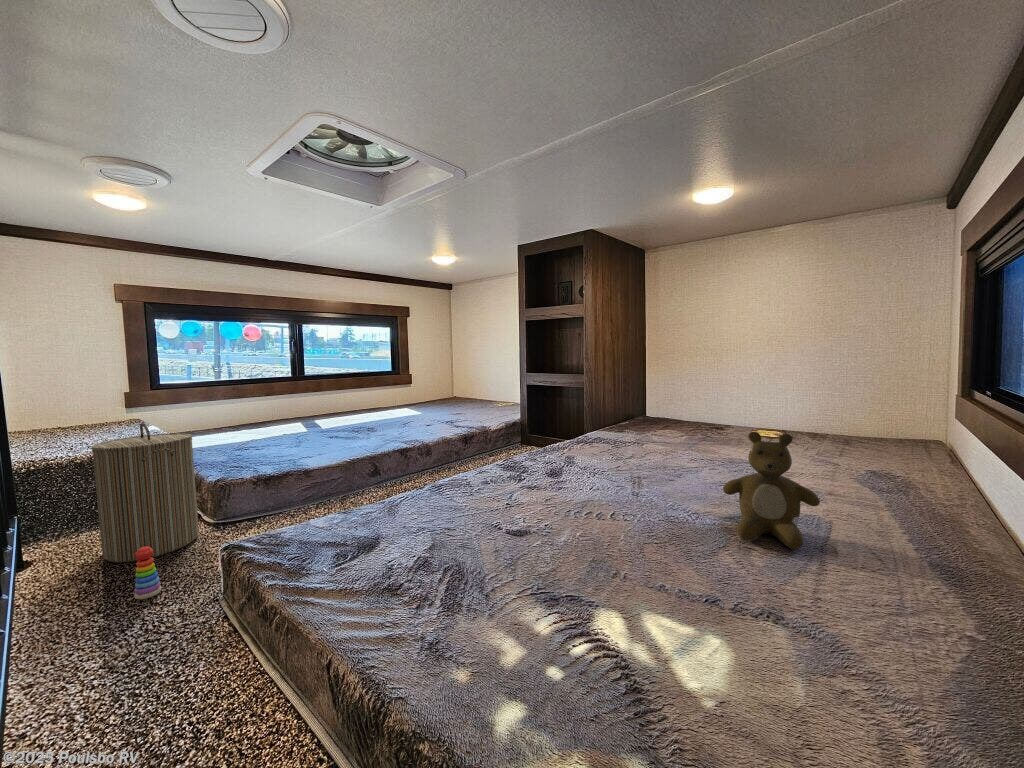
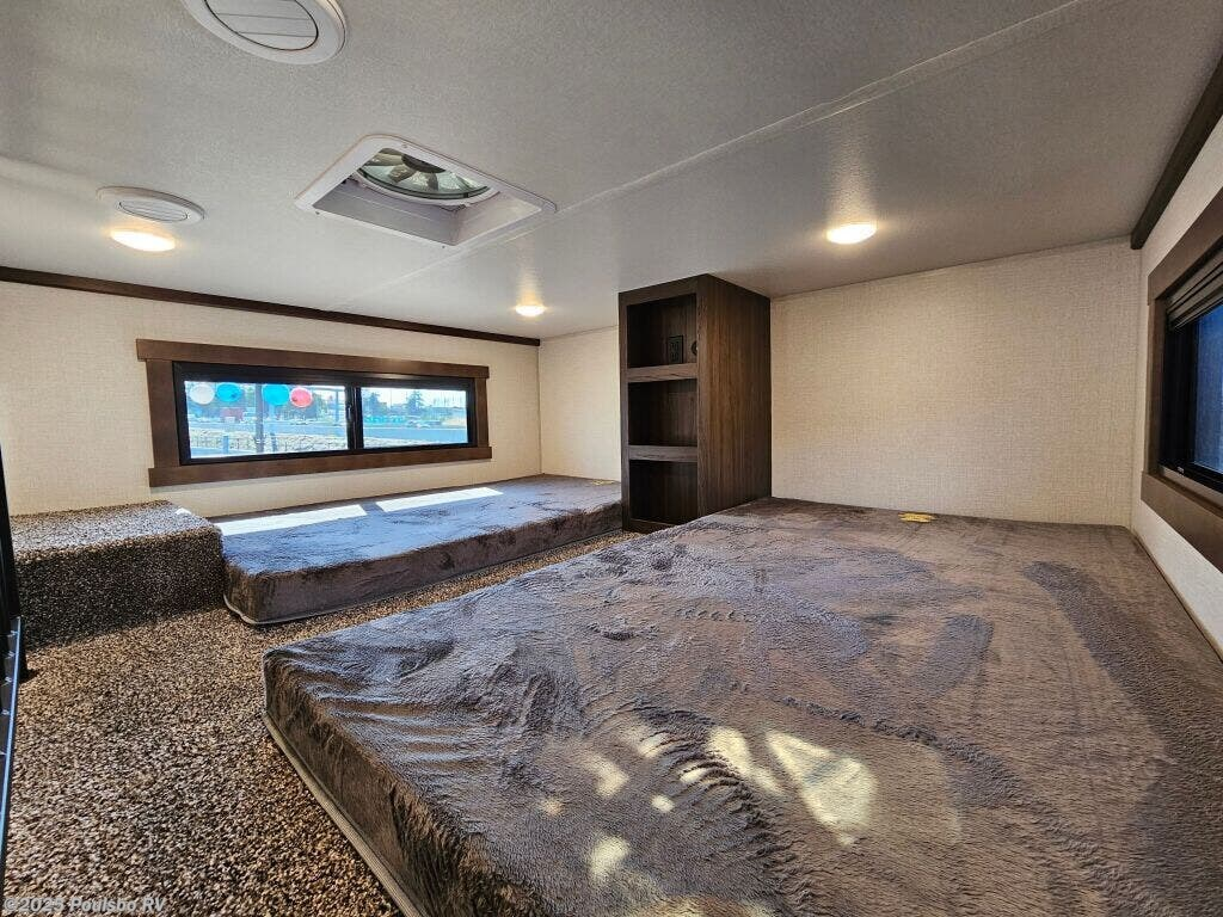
- laundry hamper [91,422,200,563]
- teddy bear [722,431,821,551]
- stacking toy [133,546,163,600]
